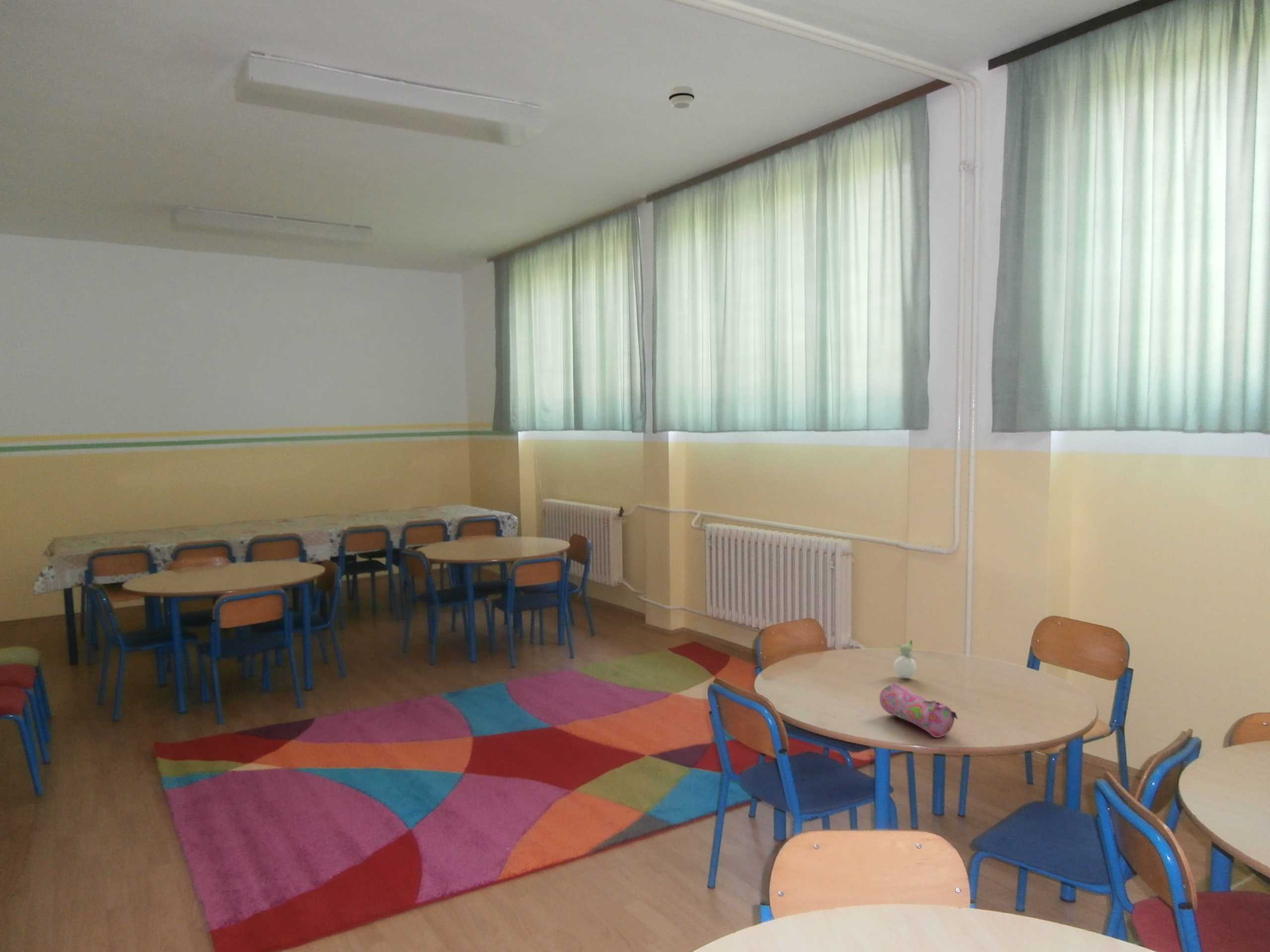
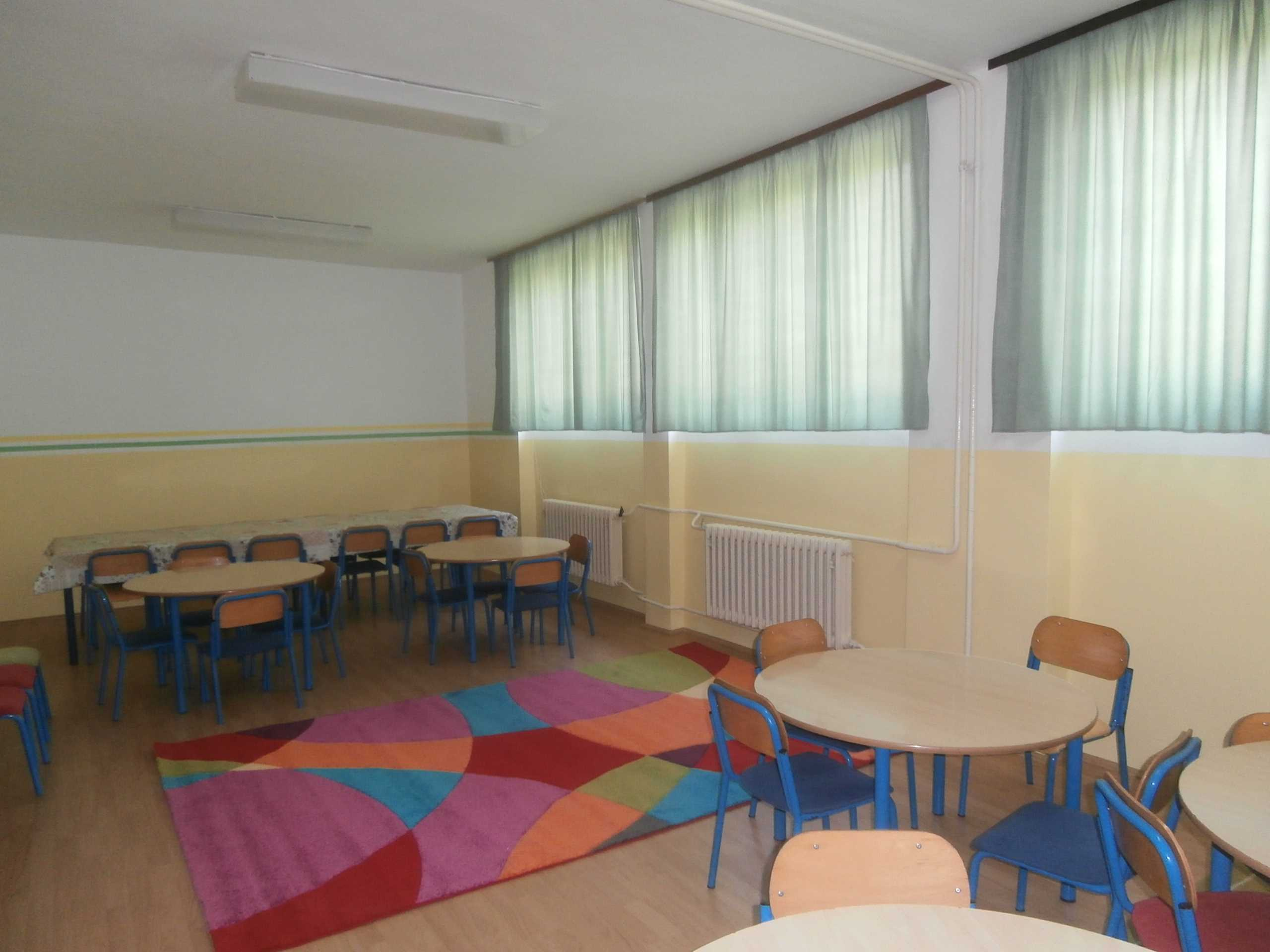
- smoke detector [668,85,695,110]
- pencil case [879,682,958,738]
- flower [893,639,917,678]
